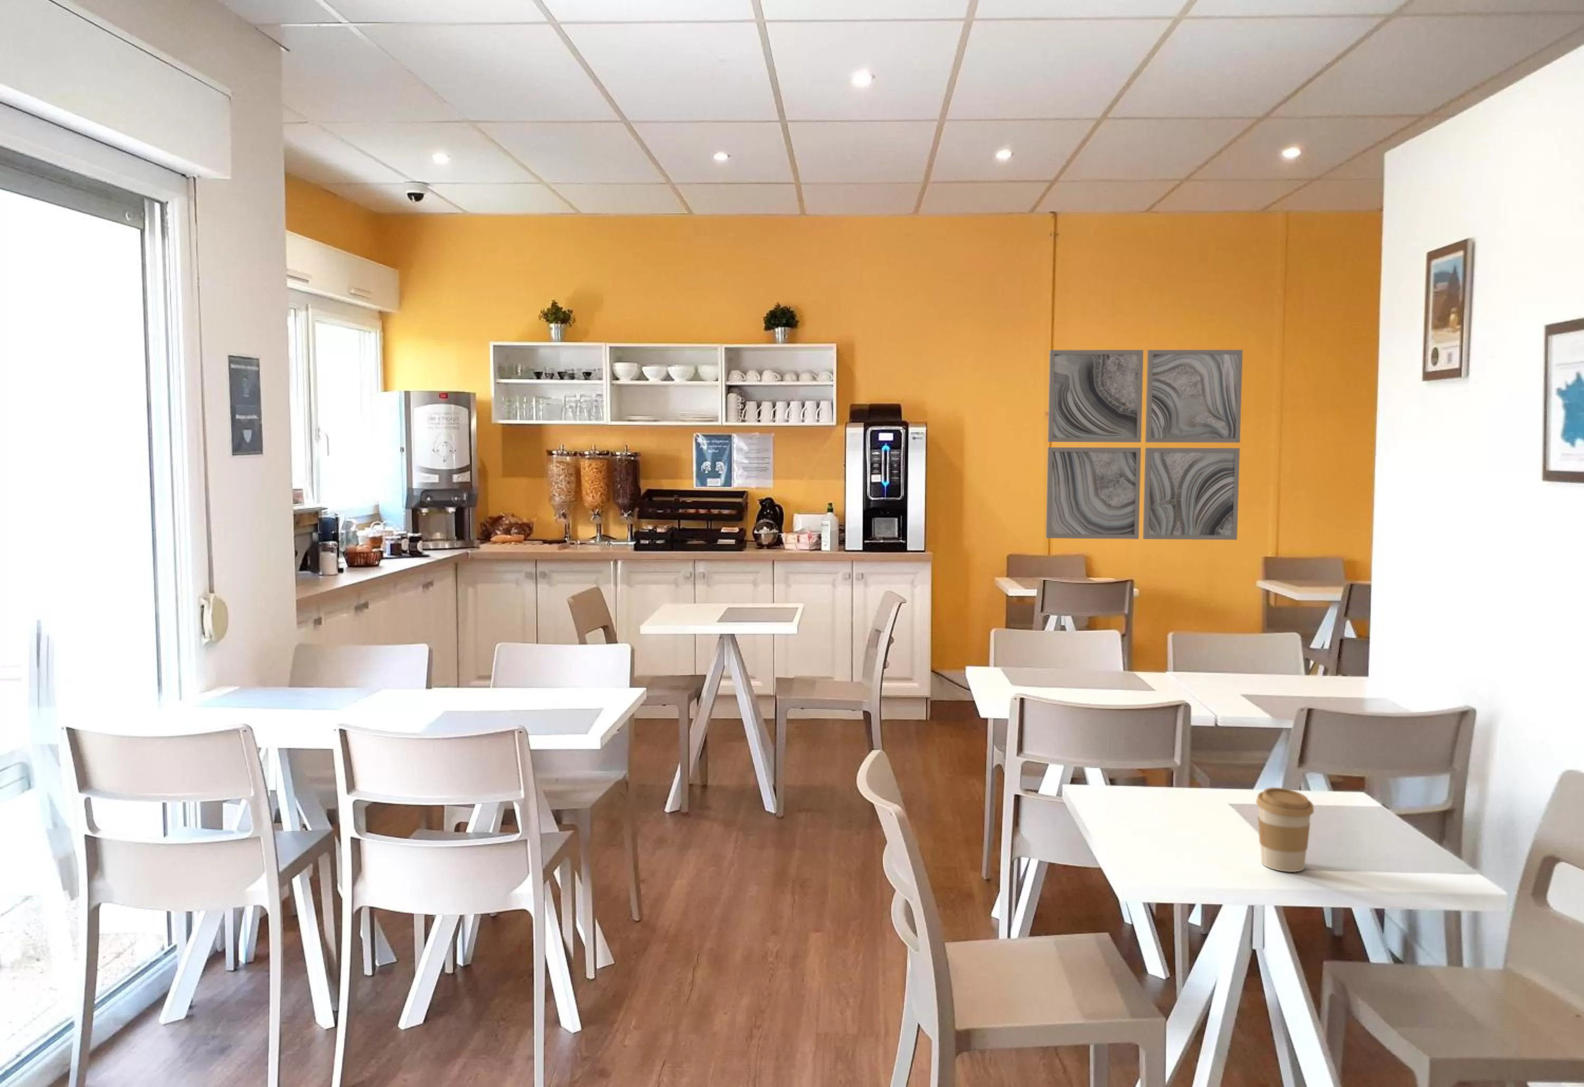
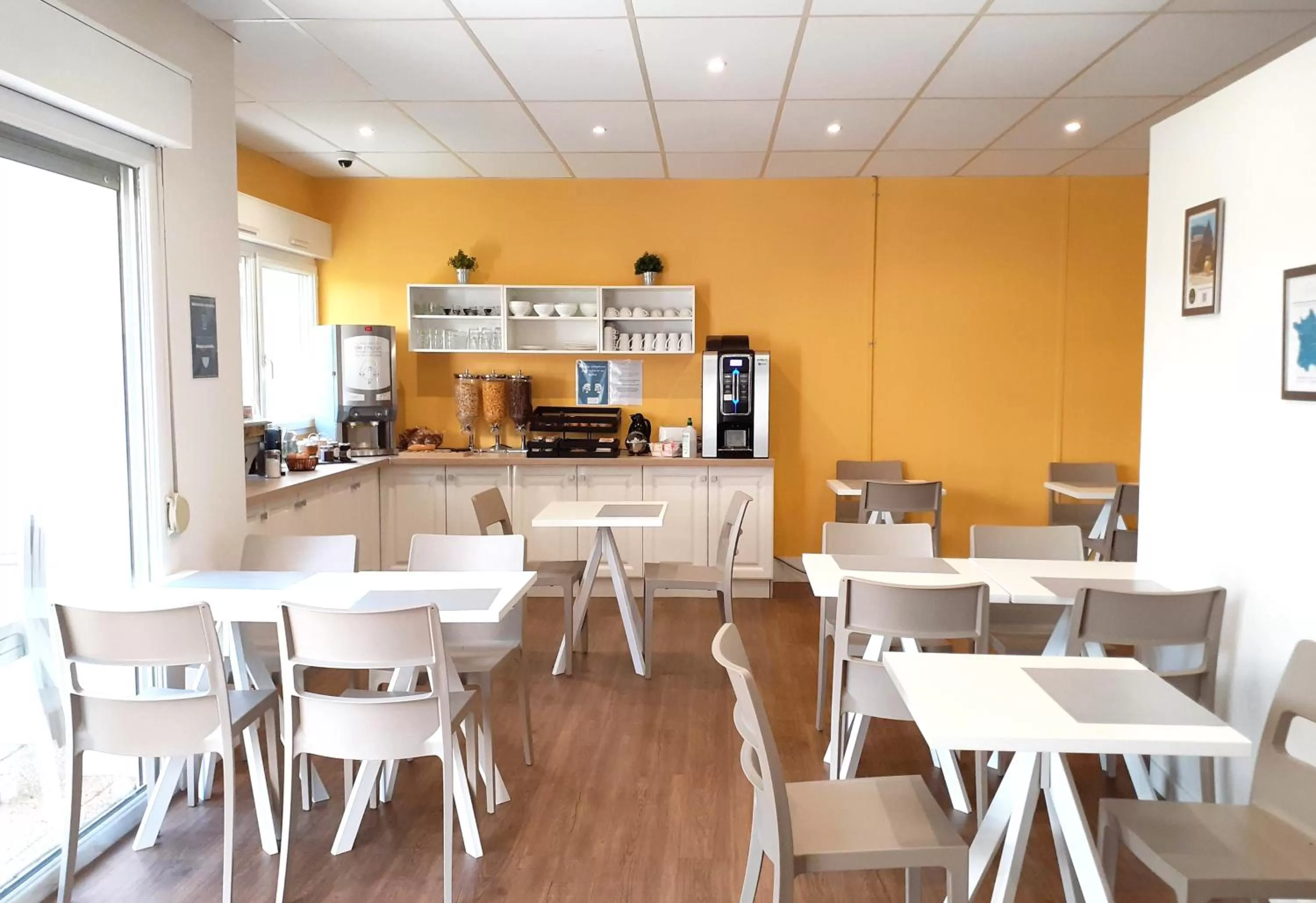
- wall art [1046,349,1243,540]
- coffee cup [1255,787,1314,873]
